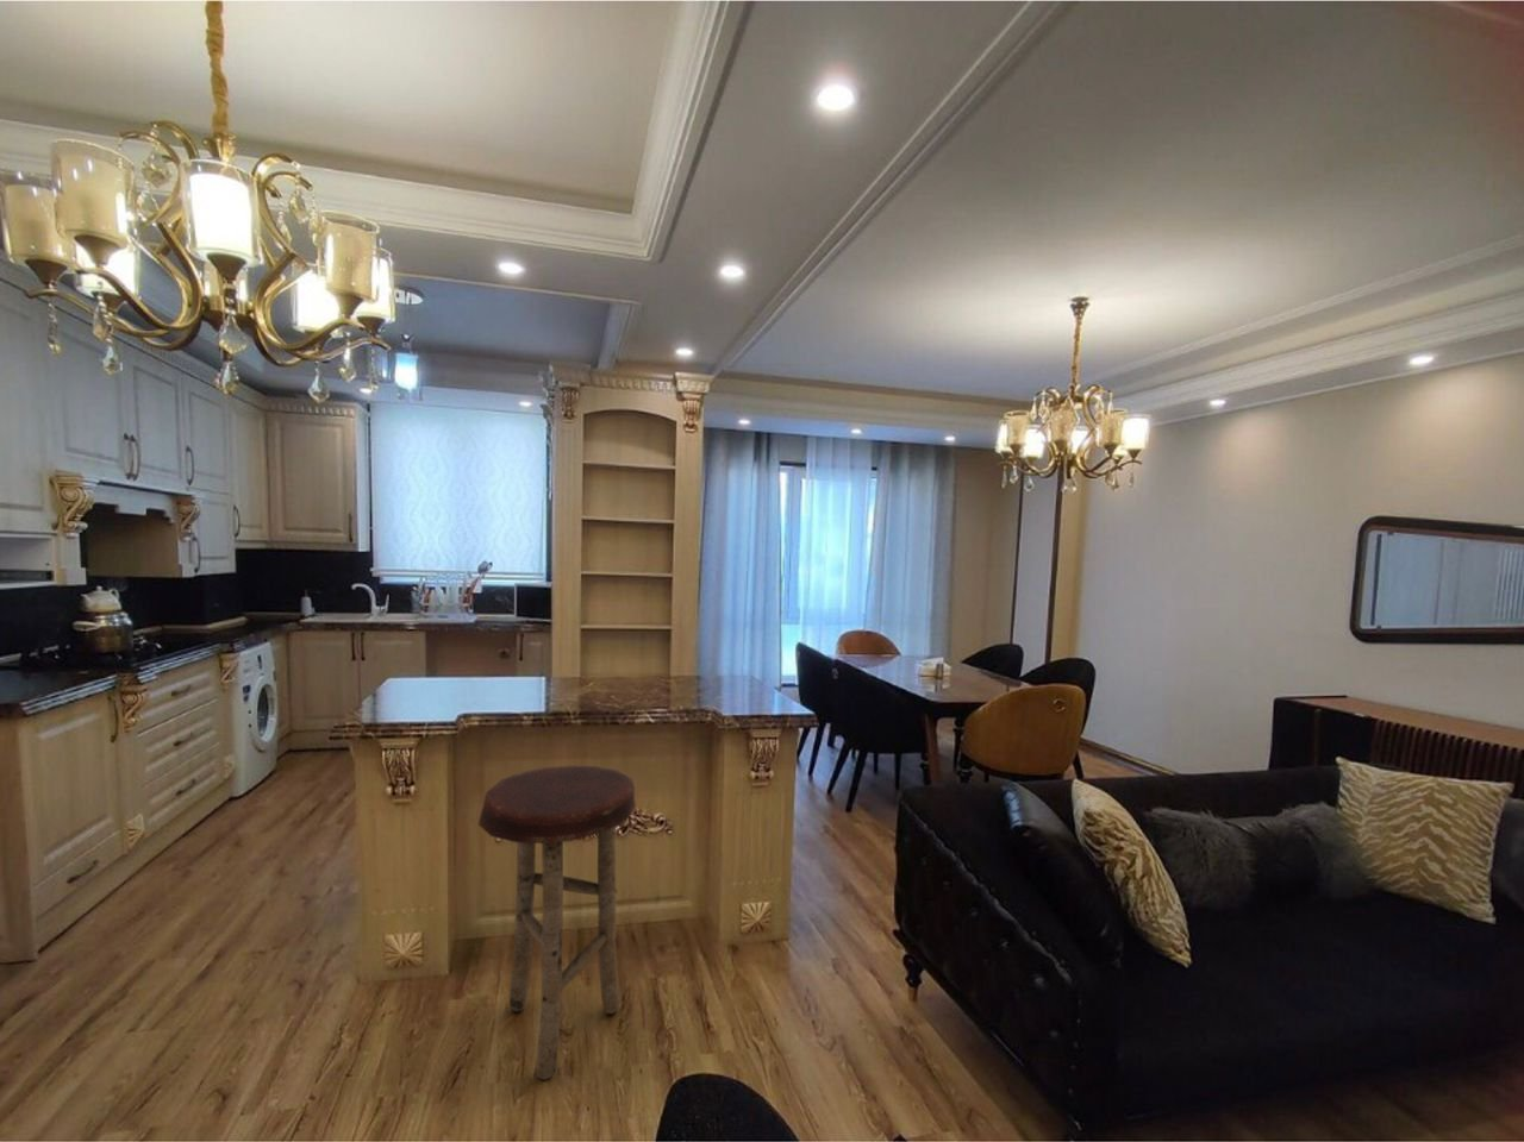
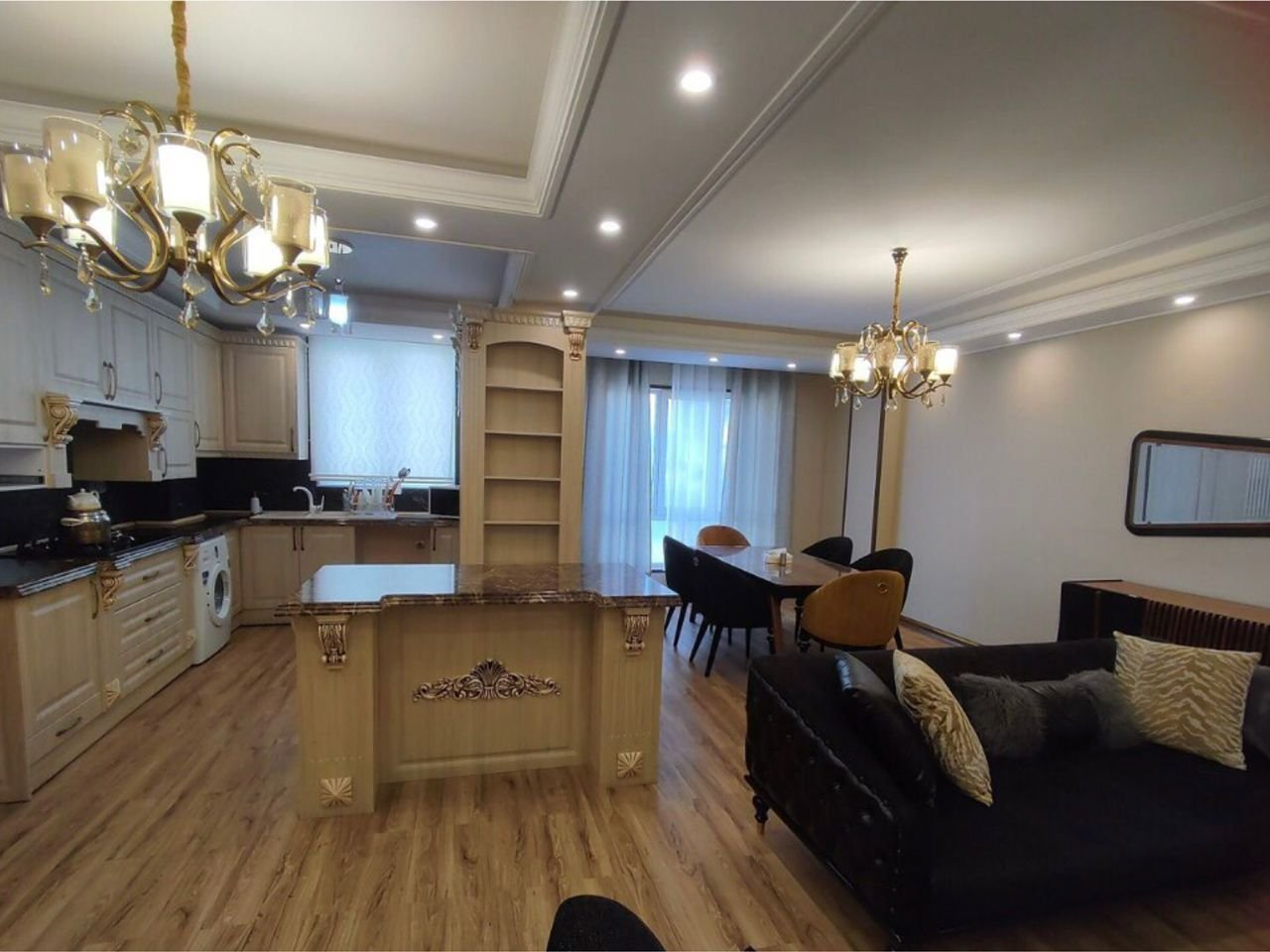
- stool [478,765,637,1081]
